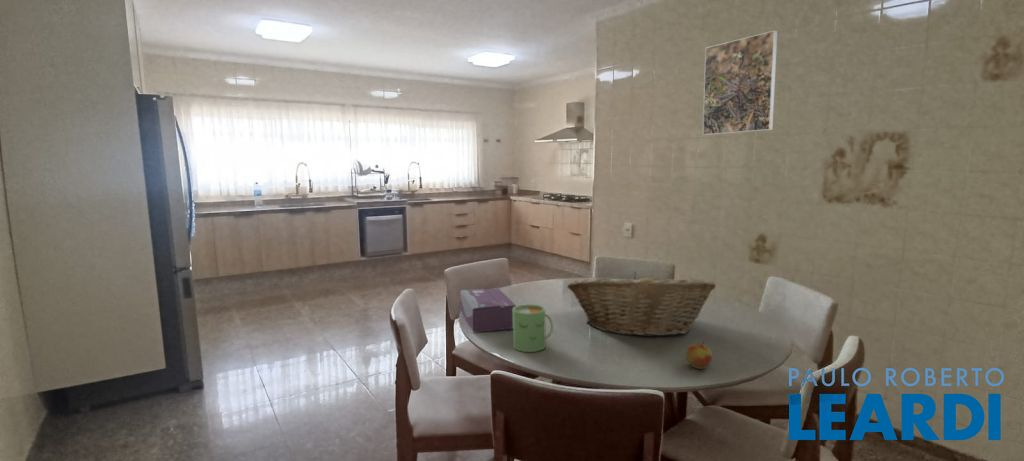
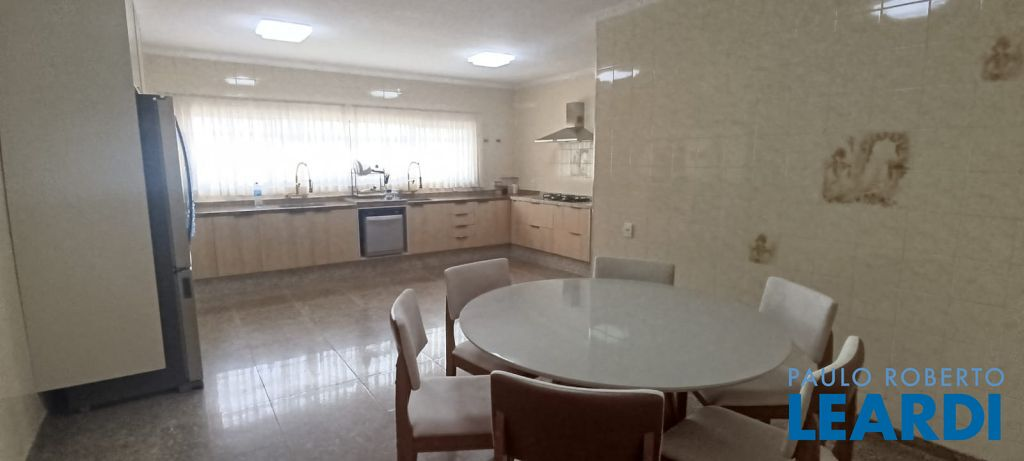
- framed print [702,29,779,136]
- tissue box [459,287,517,334]
- mug [512,303,554,353]
- apple [685,340,713,370]
- fruit basket [566,270,717,338]
